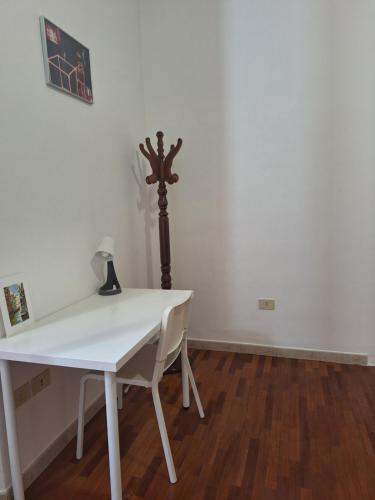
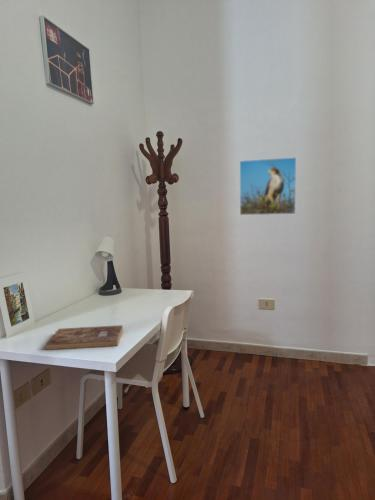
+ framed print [238,156,297,216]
+ bible [45,324,124,351]
